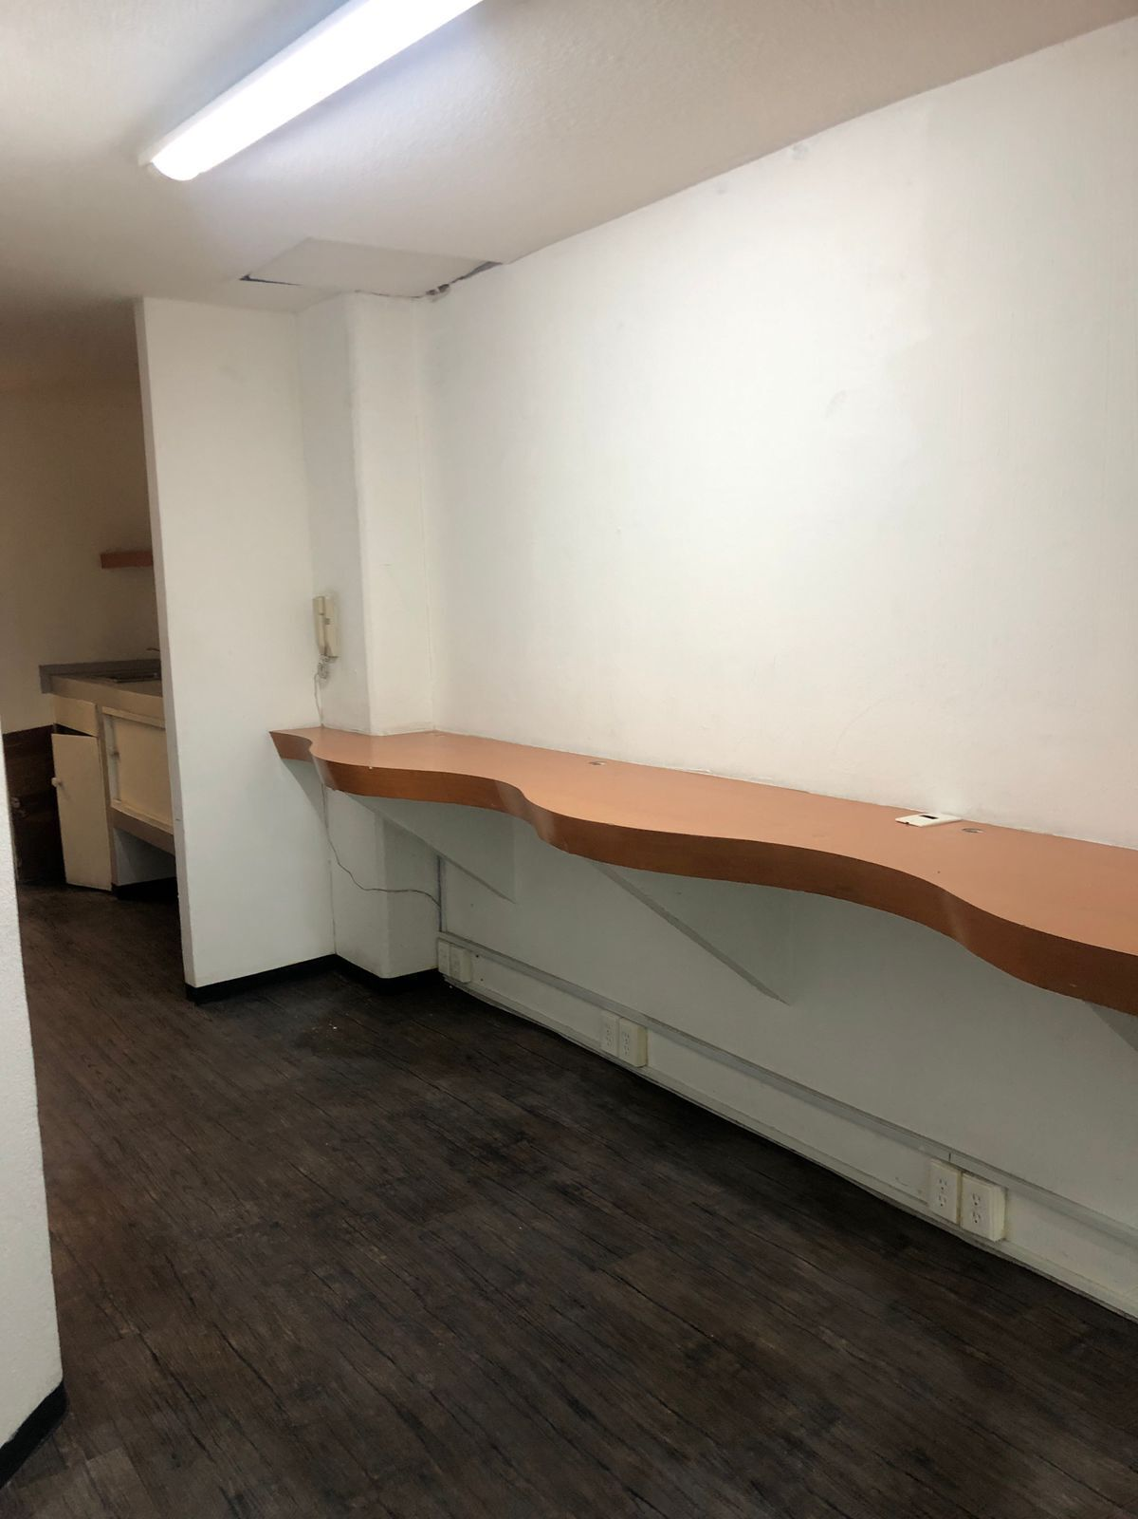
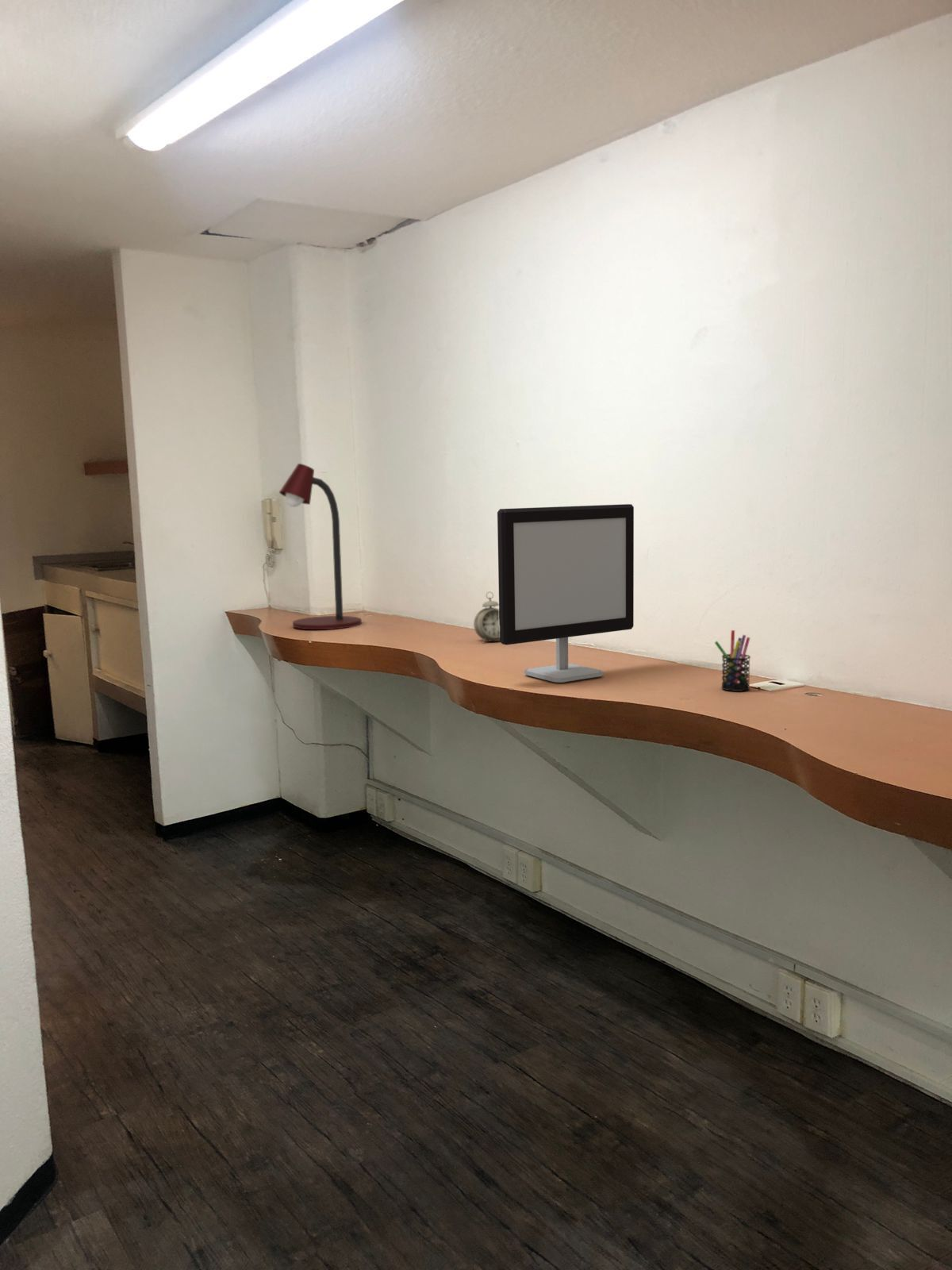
+ desk lamp [278,463,363,630]
+ alarm clock [473,591,500,644]
+ computer monitor [497,503,635,683]
+ pen holder [714,629,751,692]
